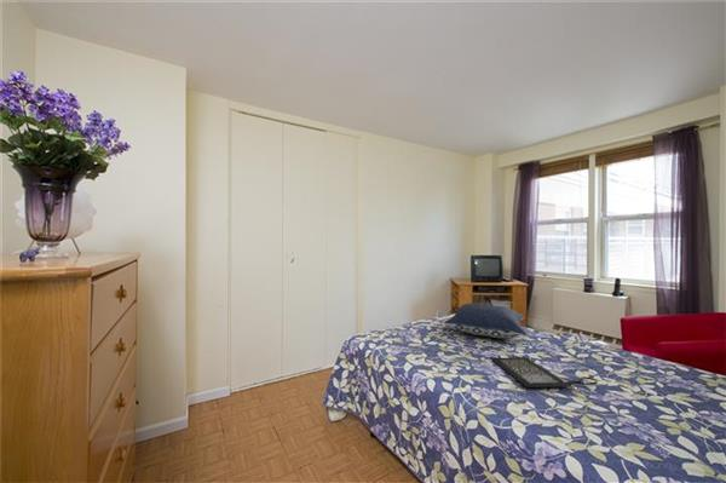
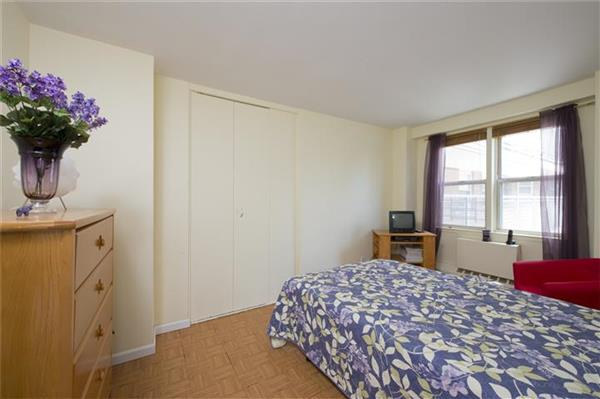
- pillow [443,303,528,340]
- clutch bag [490,356,599,393]
